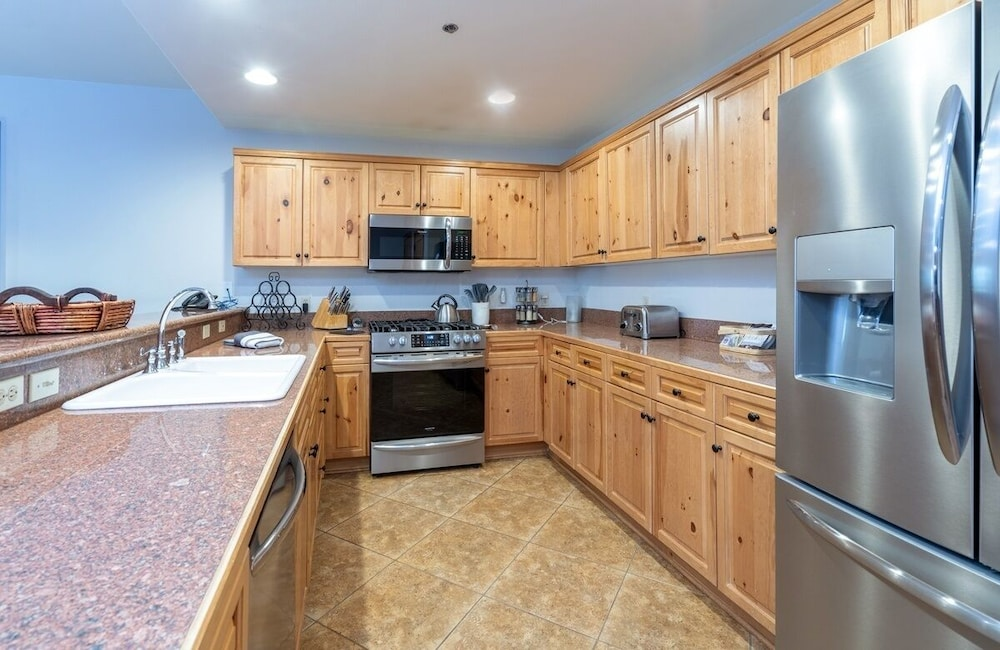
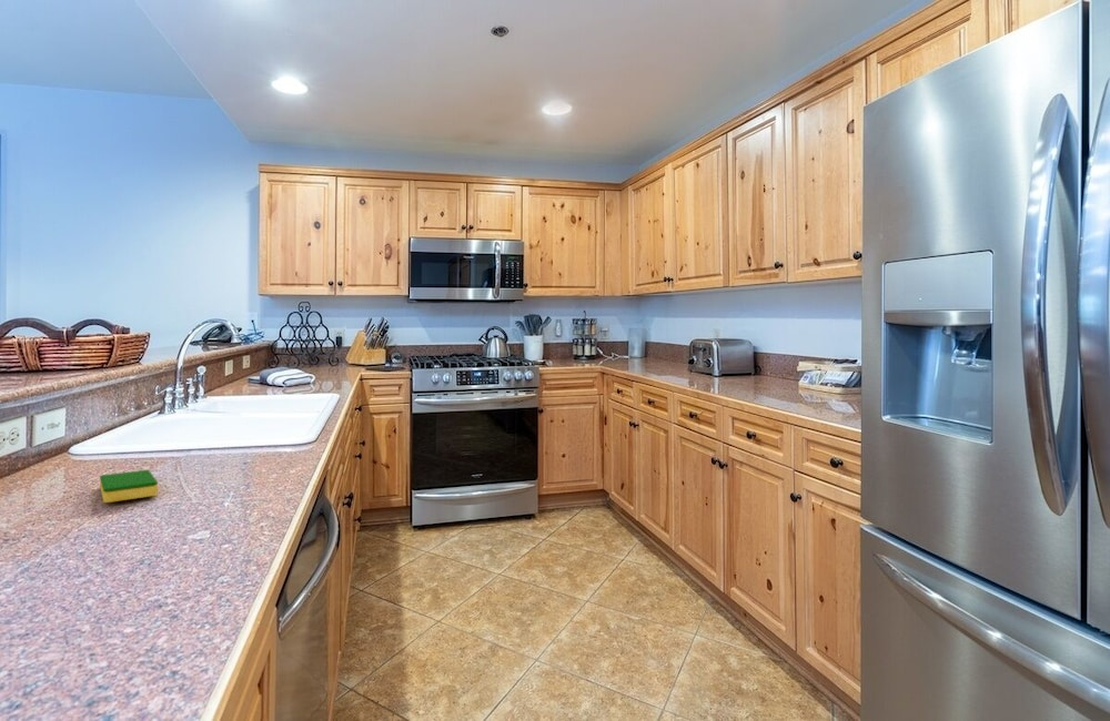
+ dish sponge [99,469,159,504]
